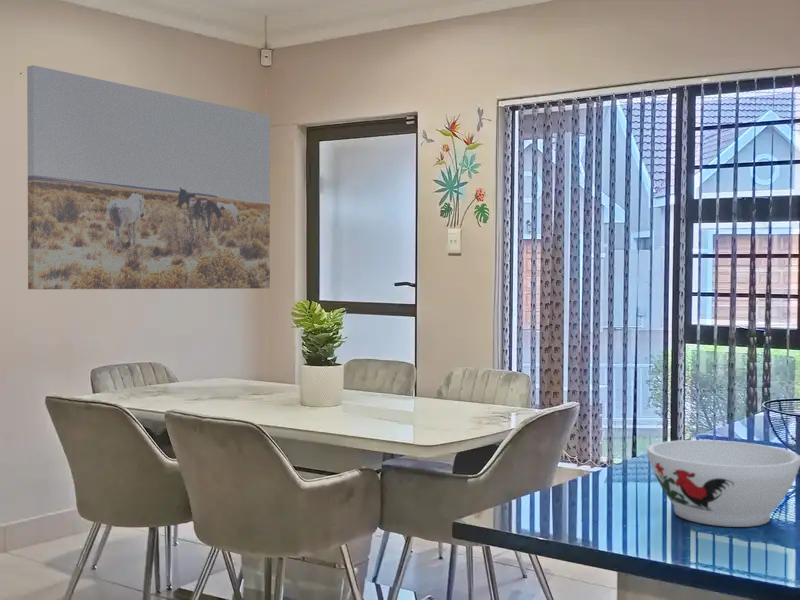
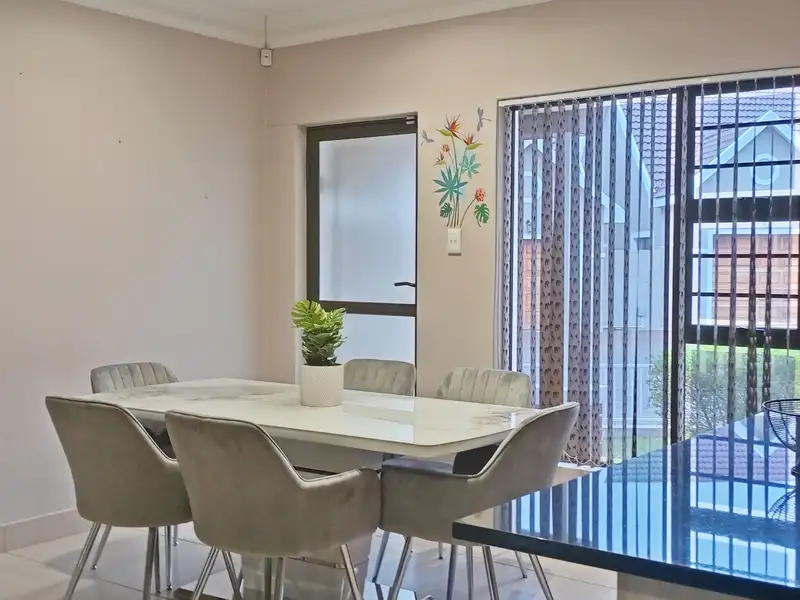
- bowl [645,439,800,528]
- wall art [26,64,271,290]
